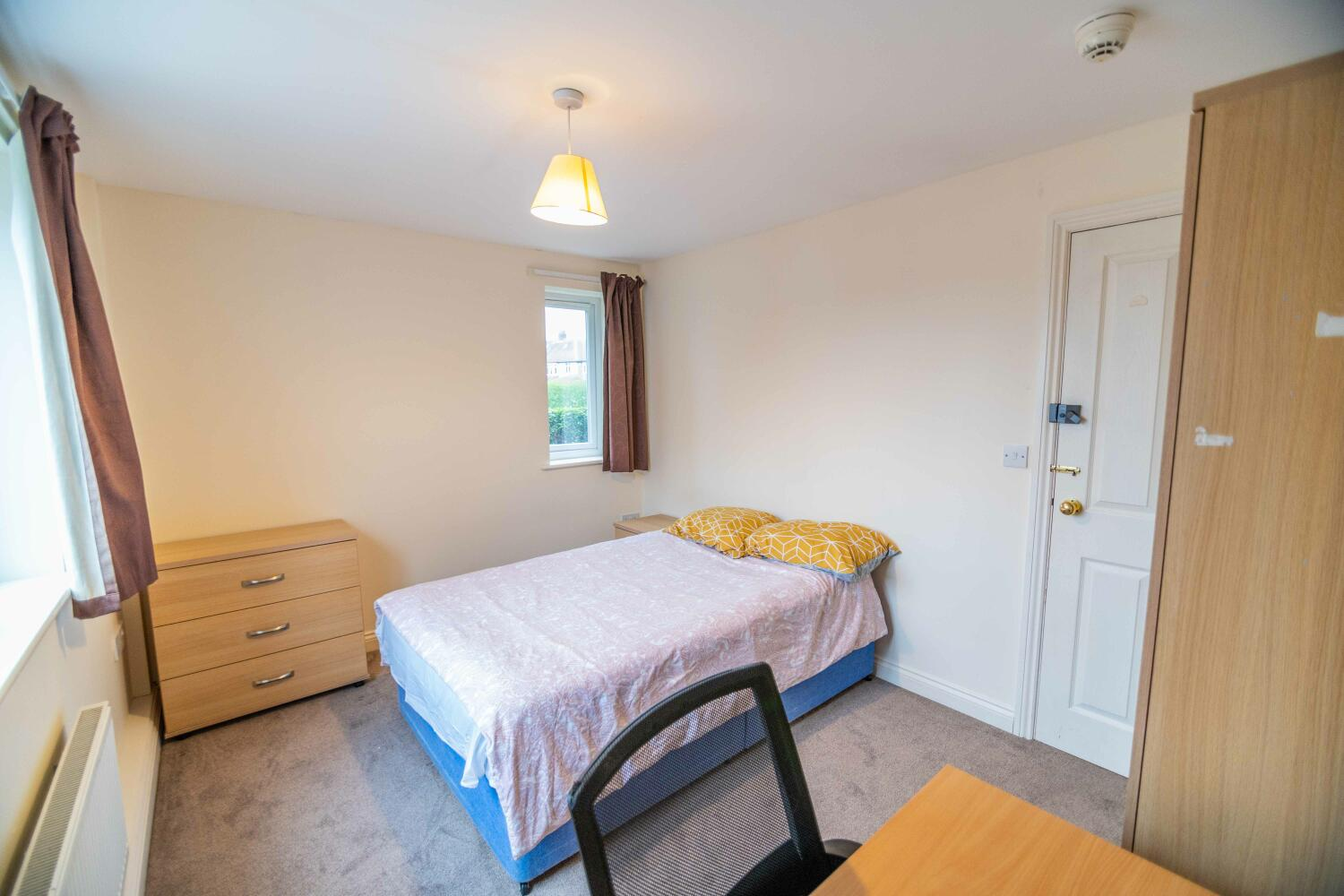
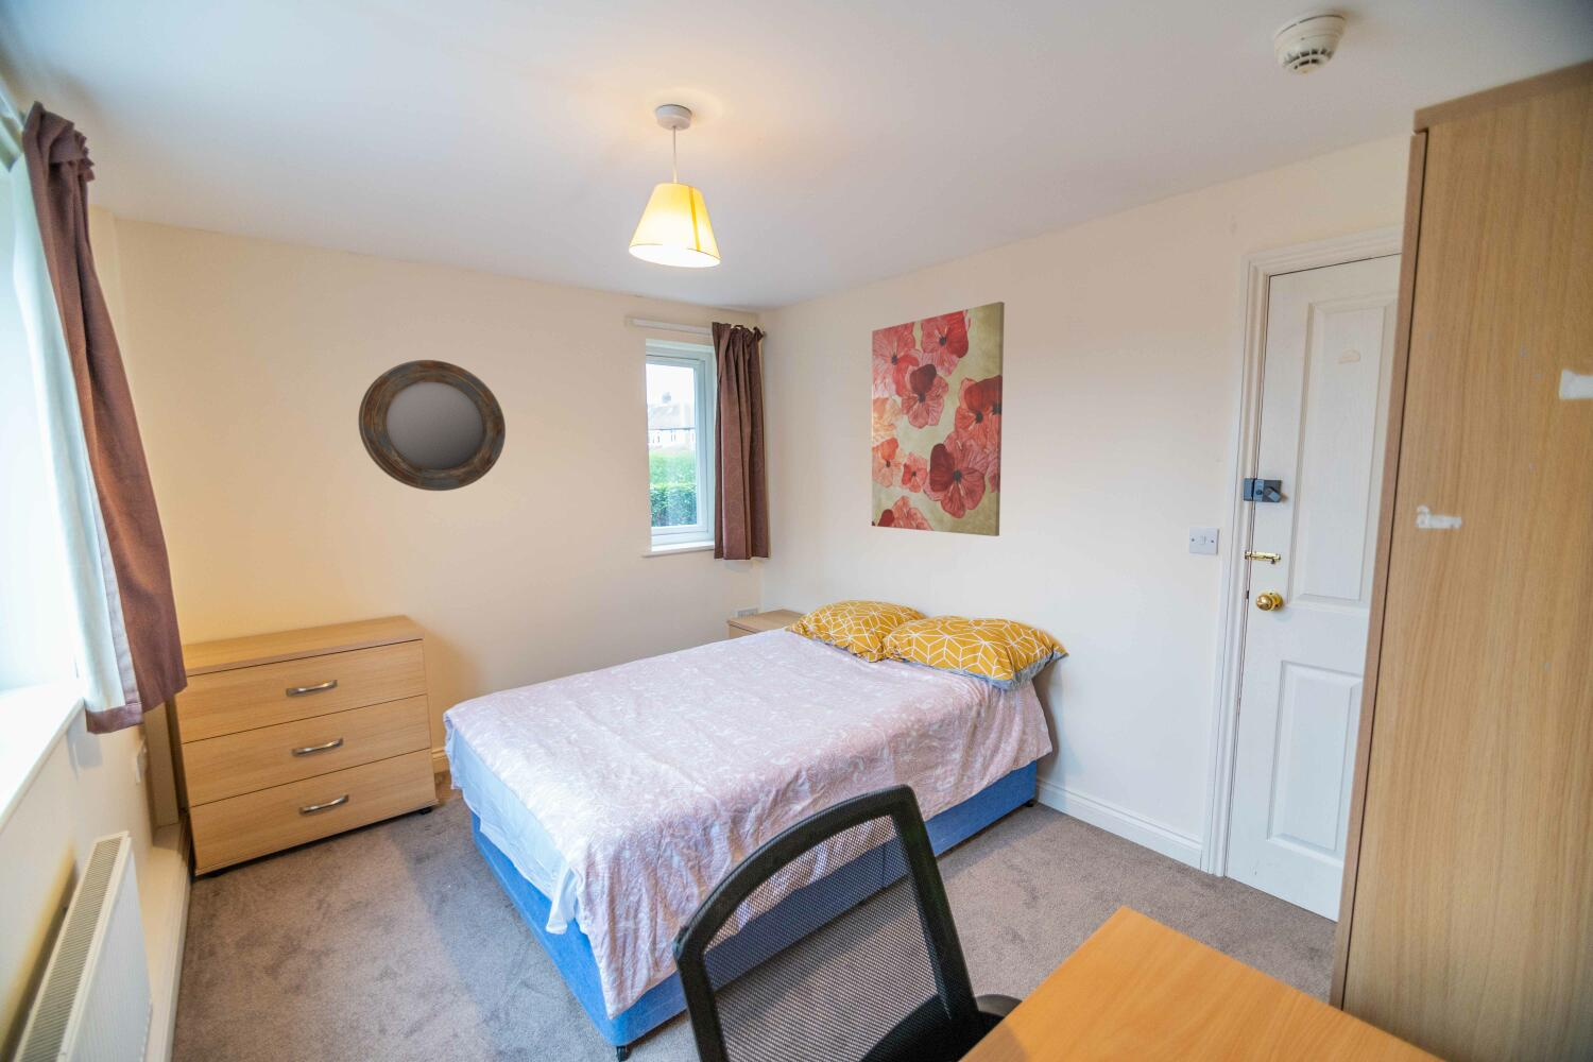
+ wall art [871,301,1006,537]
+ home mirror [357,359,506,492]
